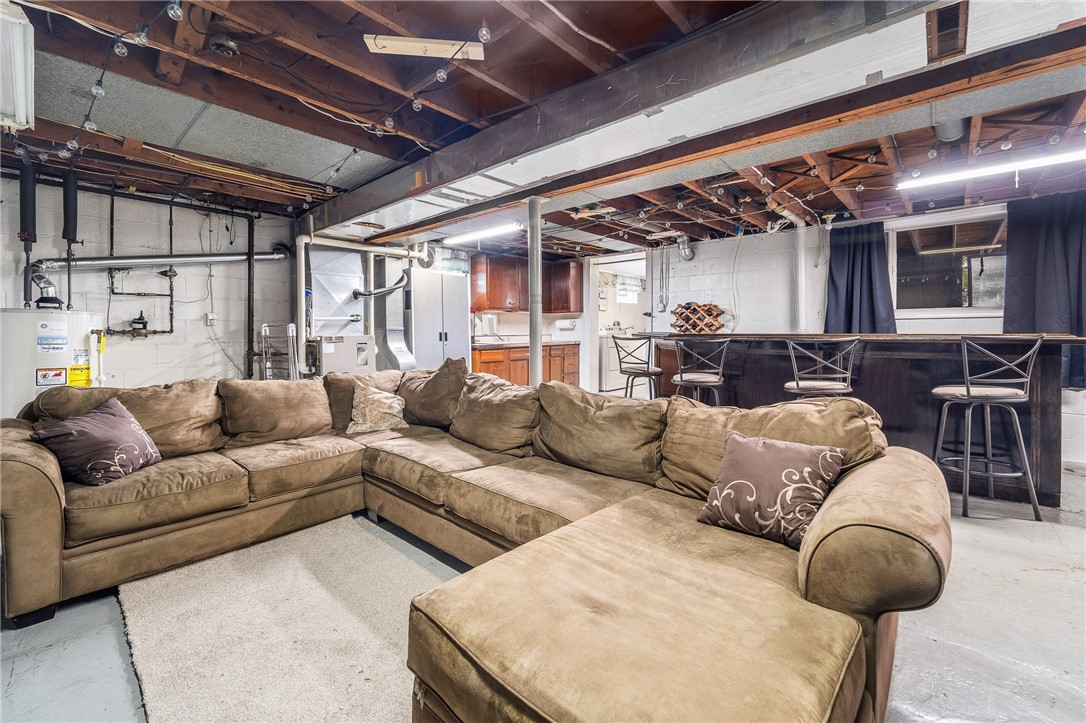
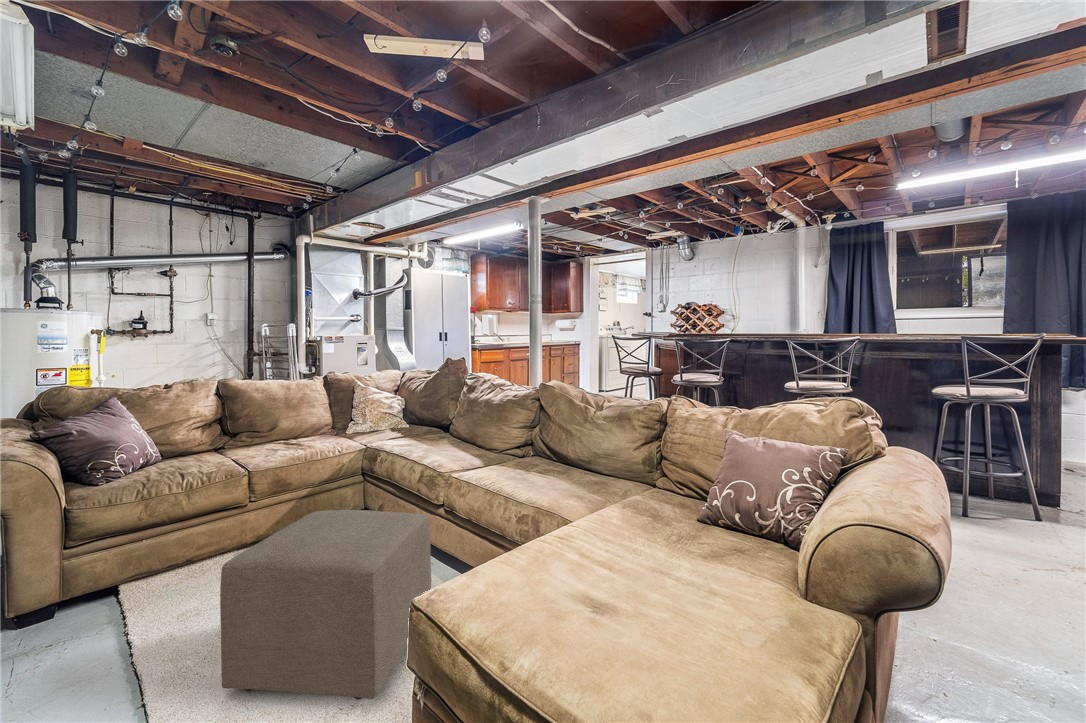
+ ottoman [219,509,432,701]
